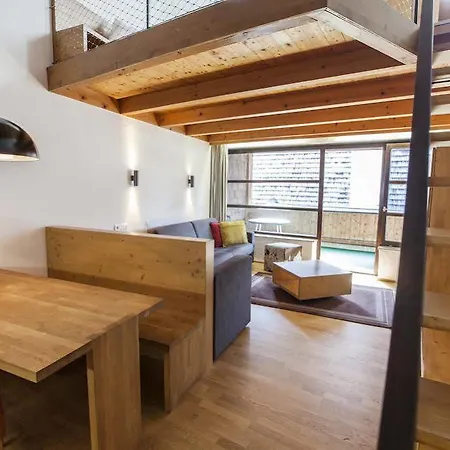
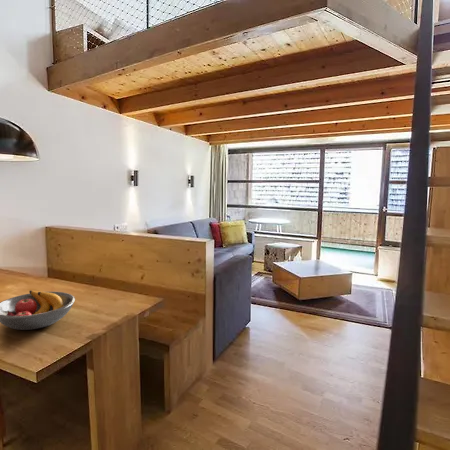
+ fruit bowl [0,289,76,331]
